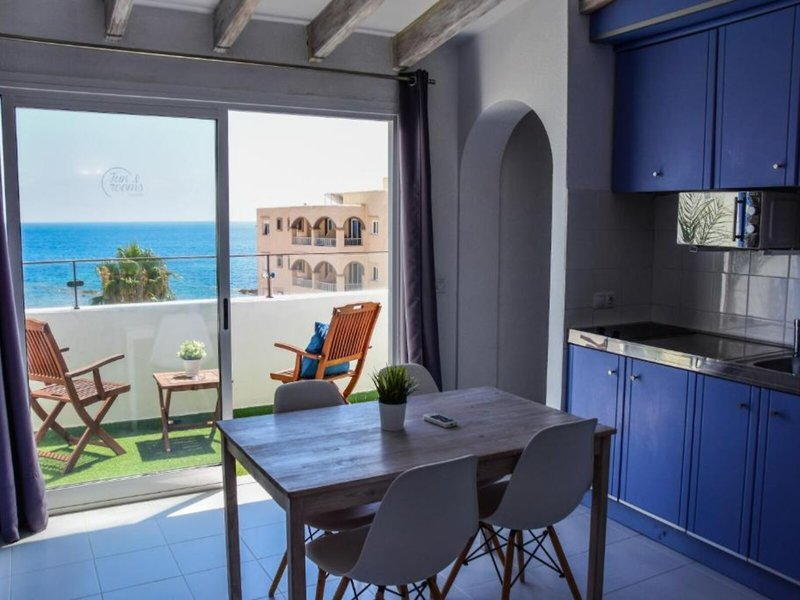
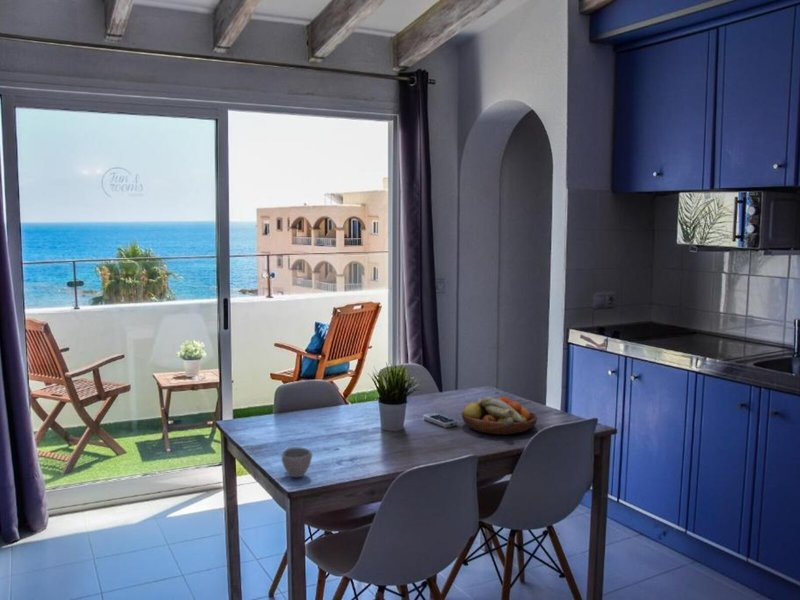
+ fruit bowl [461,396,538,436]
+ cup [281,446,313,479]
